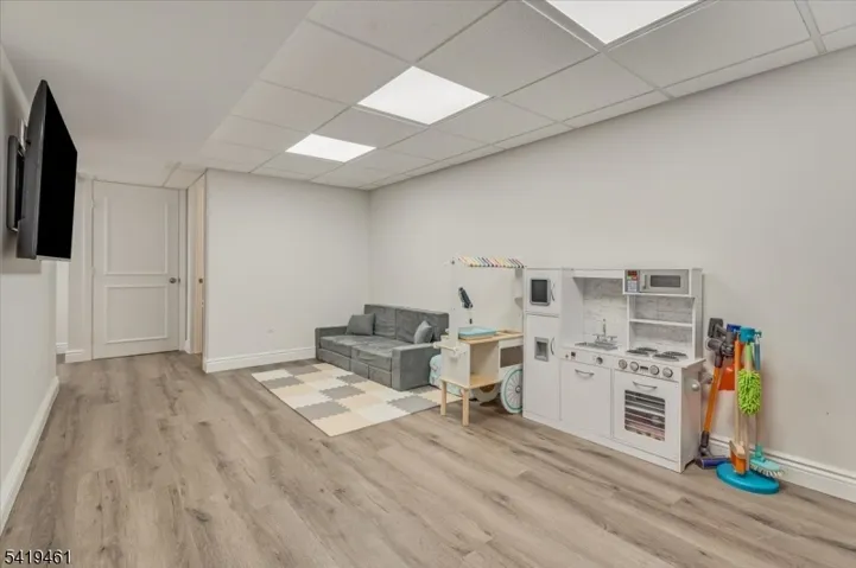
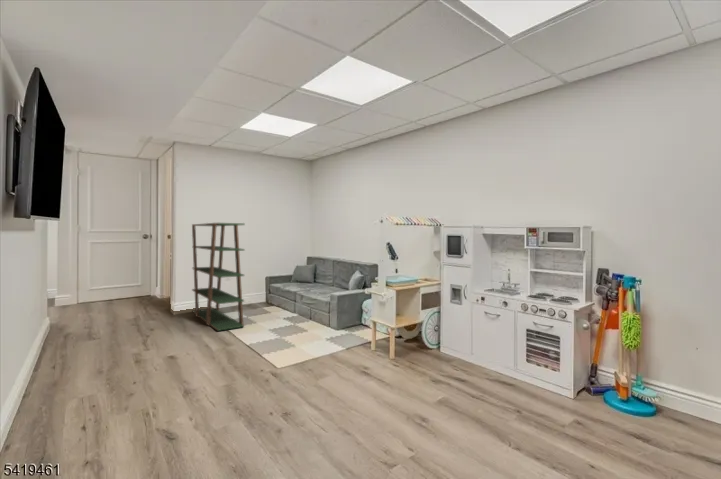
+ shelving unit [191,222,246,332]
